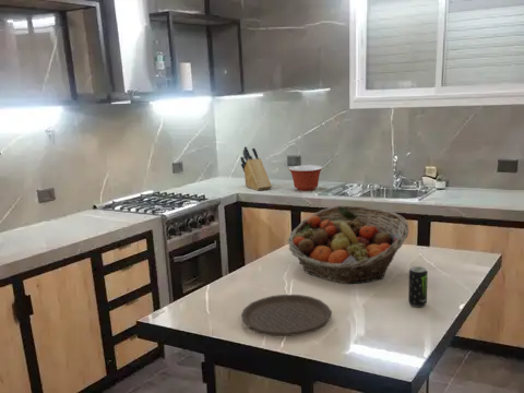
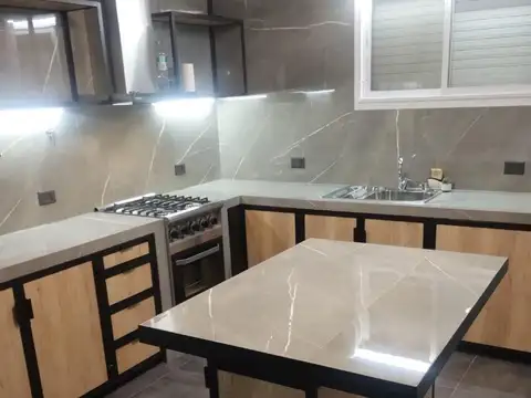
- mixing bowl [287,164,324,192]
- fruit basket [287,204,410,285]
- beverage can [407,265,429,308]
- plate [240,294,333,337]
- knife block [239,145,273,192]
